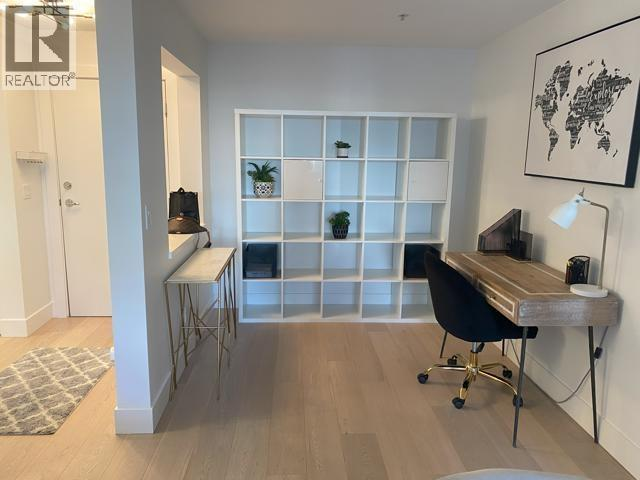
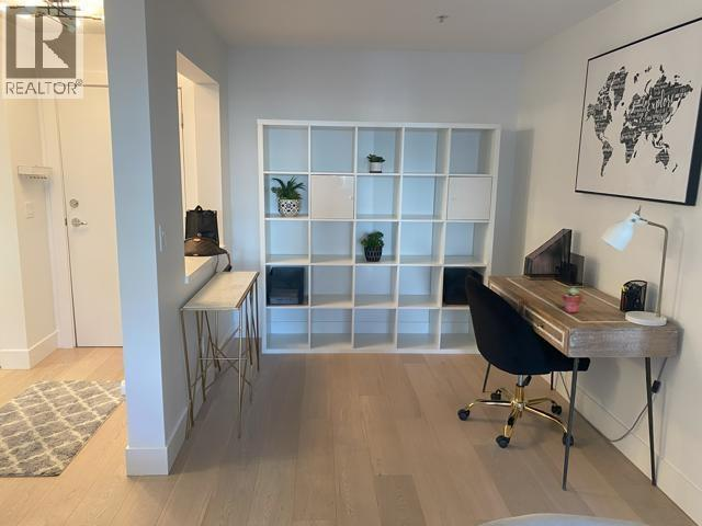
+ potted succulent [561,287,584,313]
